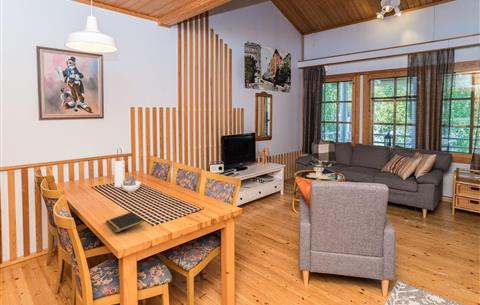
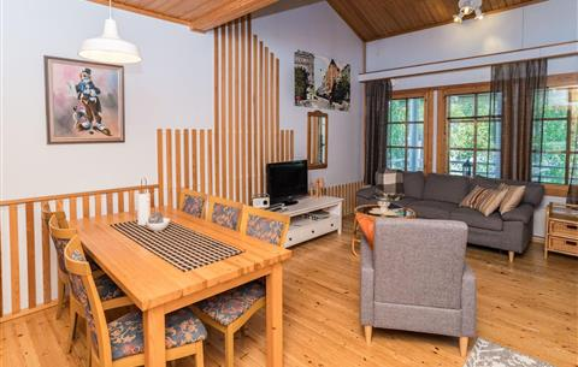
- notepad [105,211,145,233]
